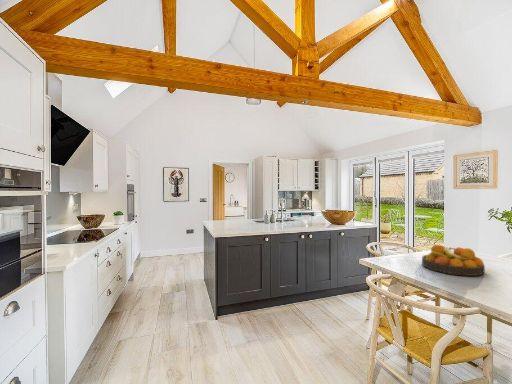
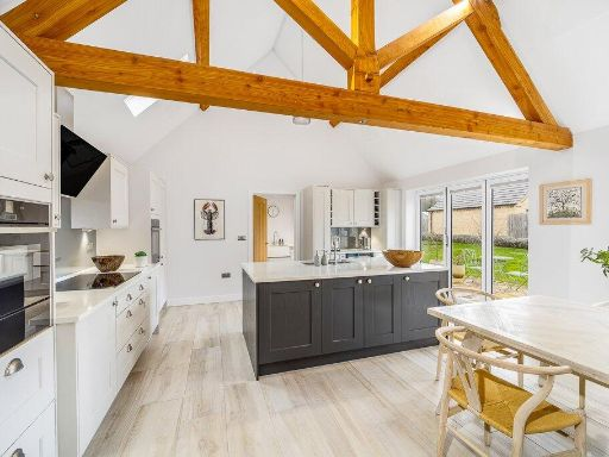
- fruit bowl [421,244,486,277]
